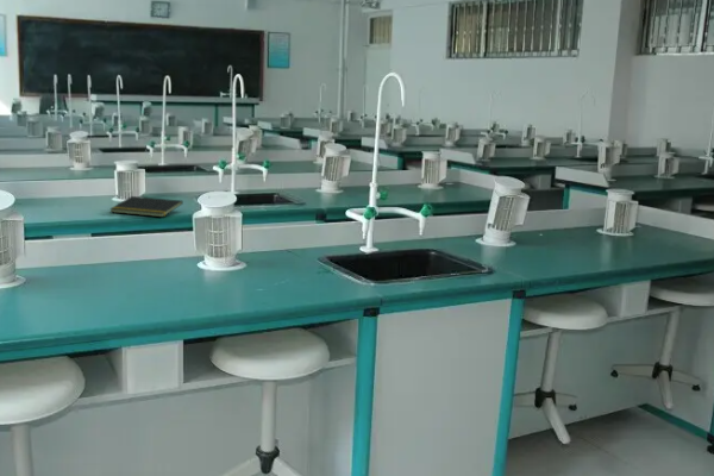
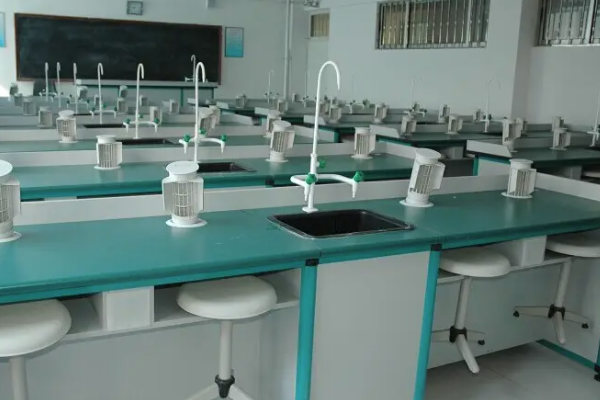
- notepad [108,195,184,218]
